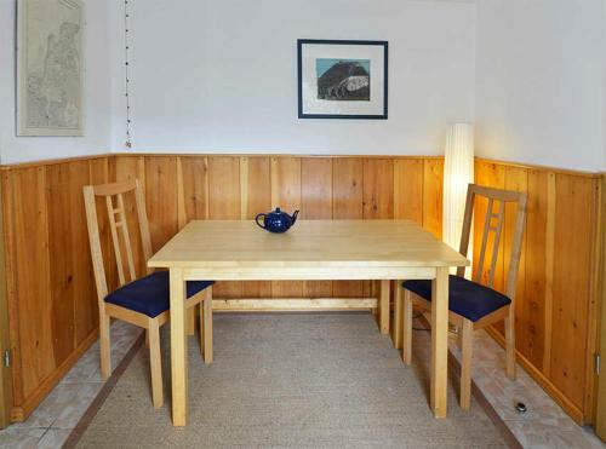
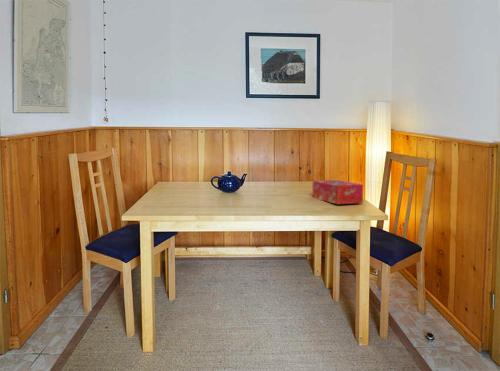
+ tissue box [311,179,364,205]
